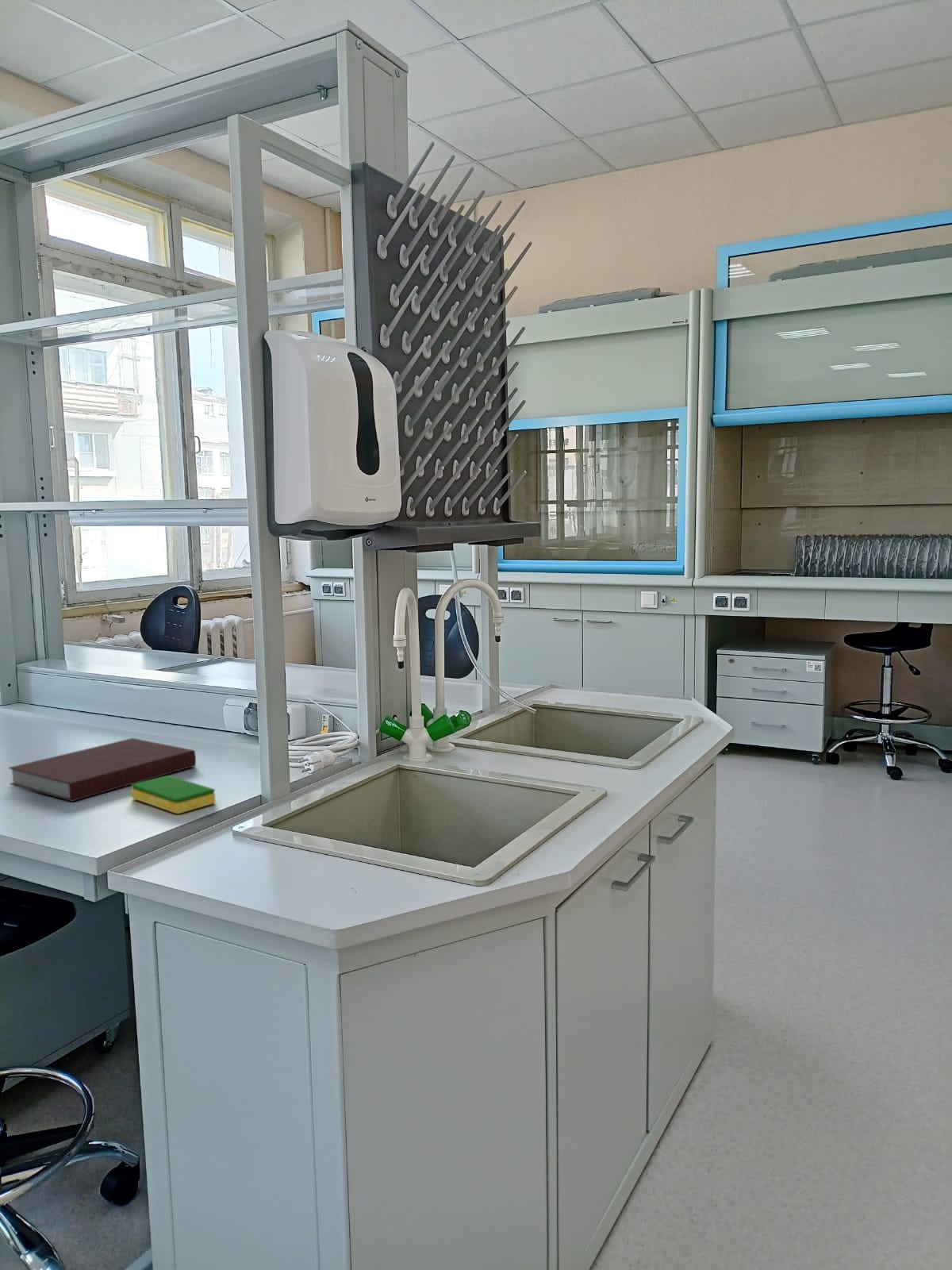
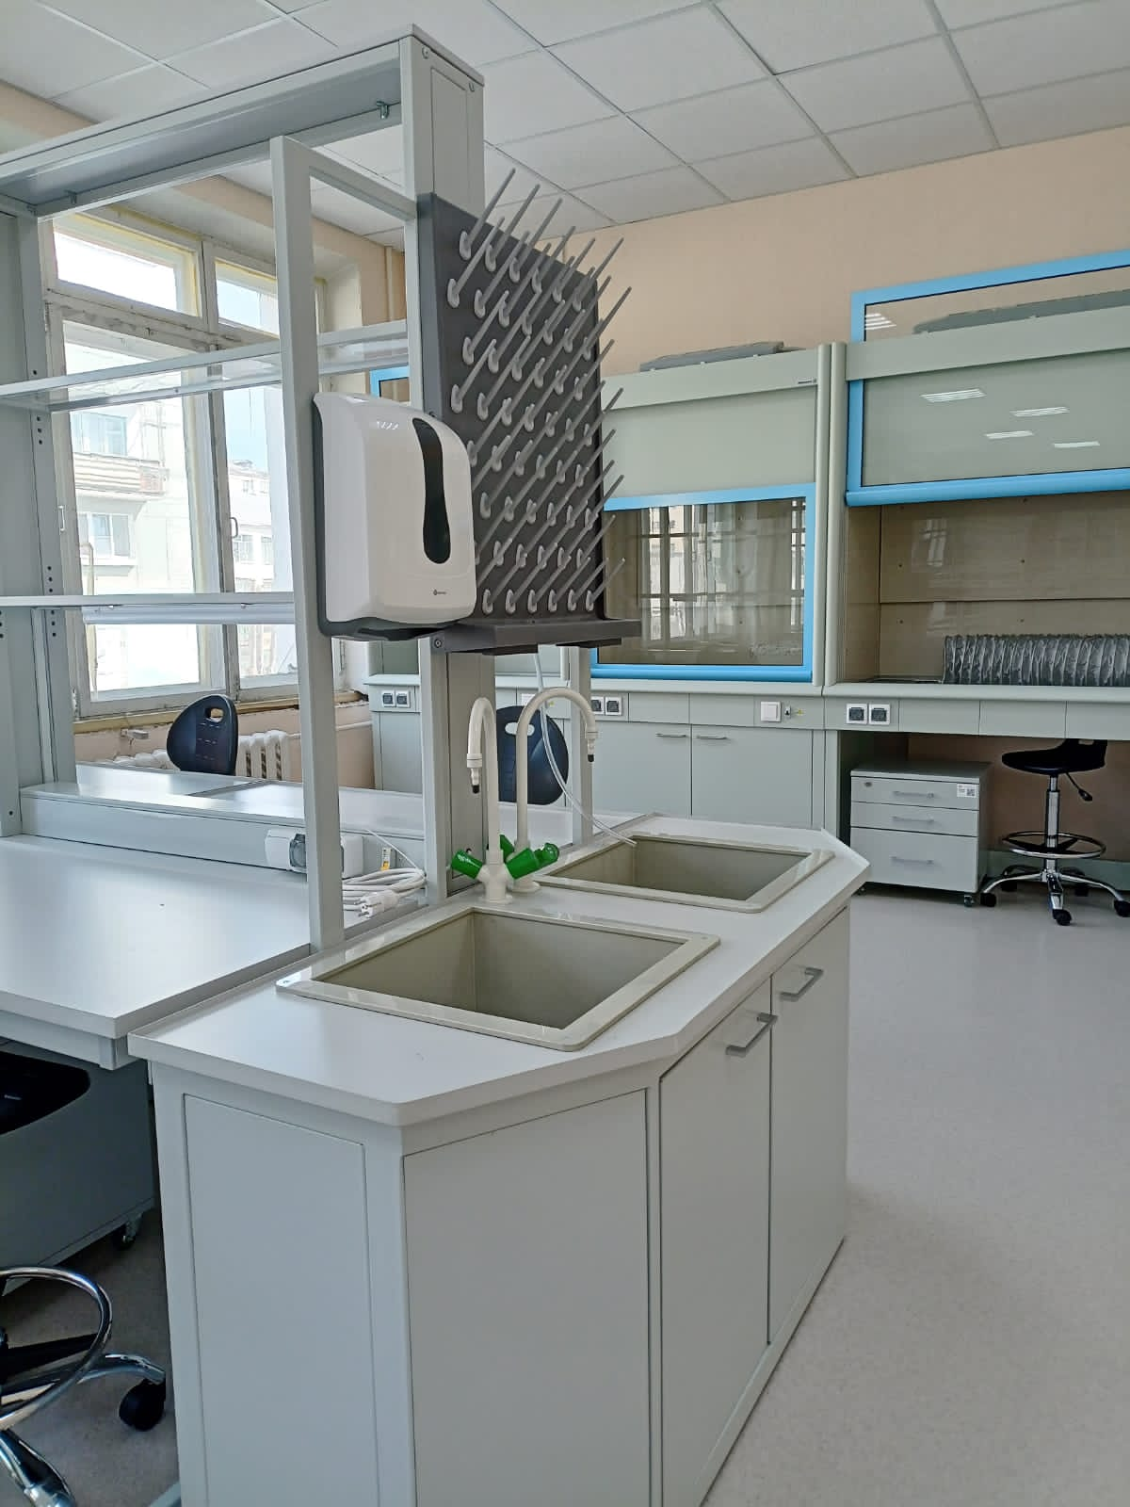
- dish sponge [130,775,217,814]
- notebook [7,737,197,802]
